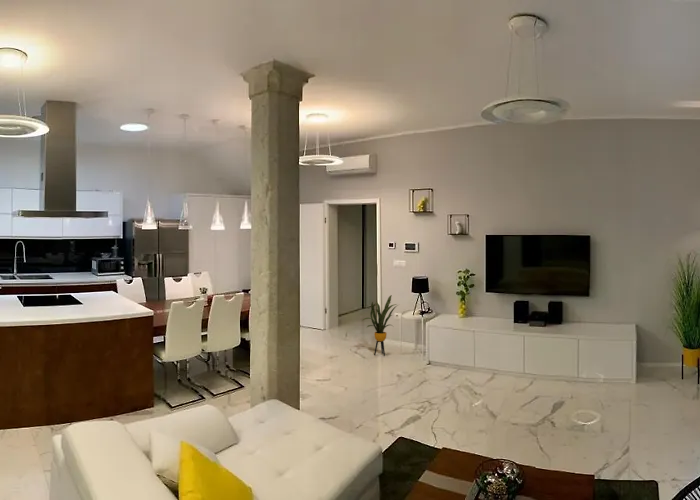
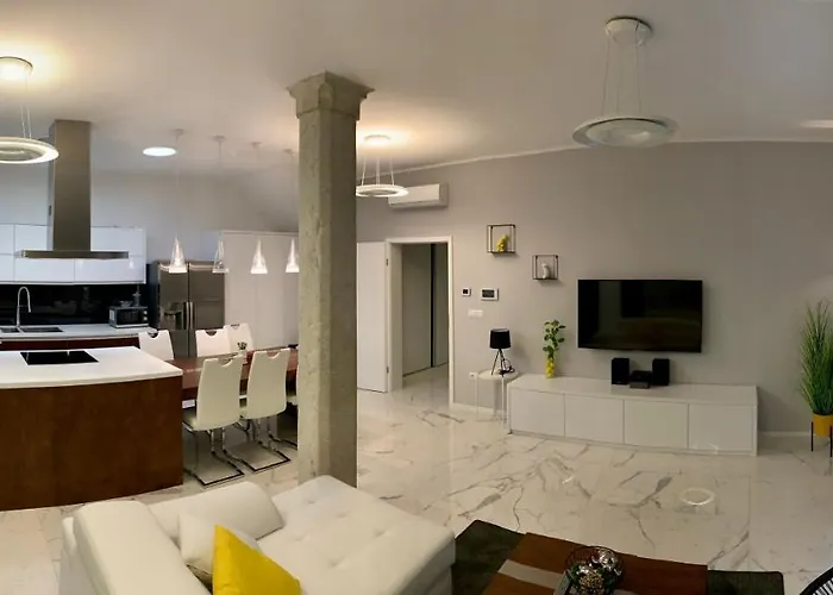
- house plant [361,294,399,357]
